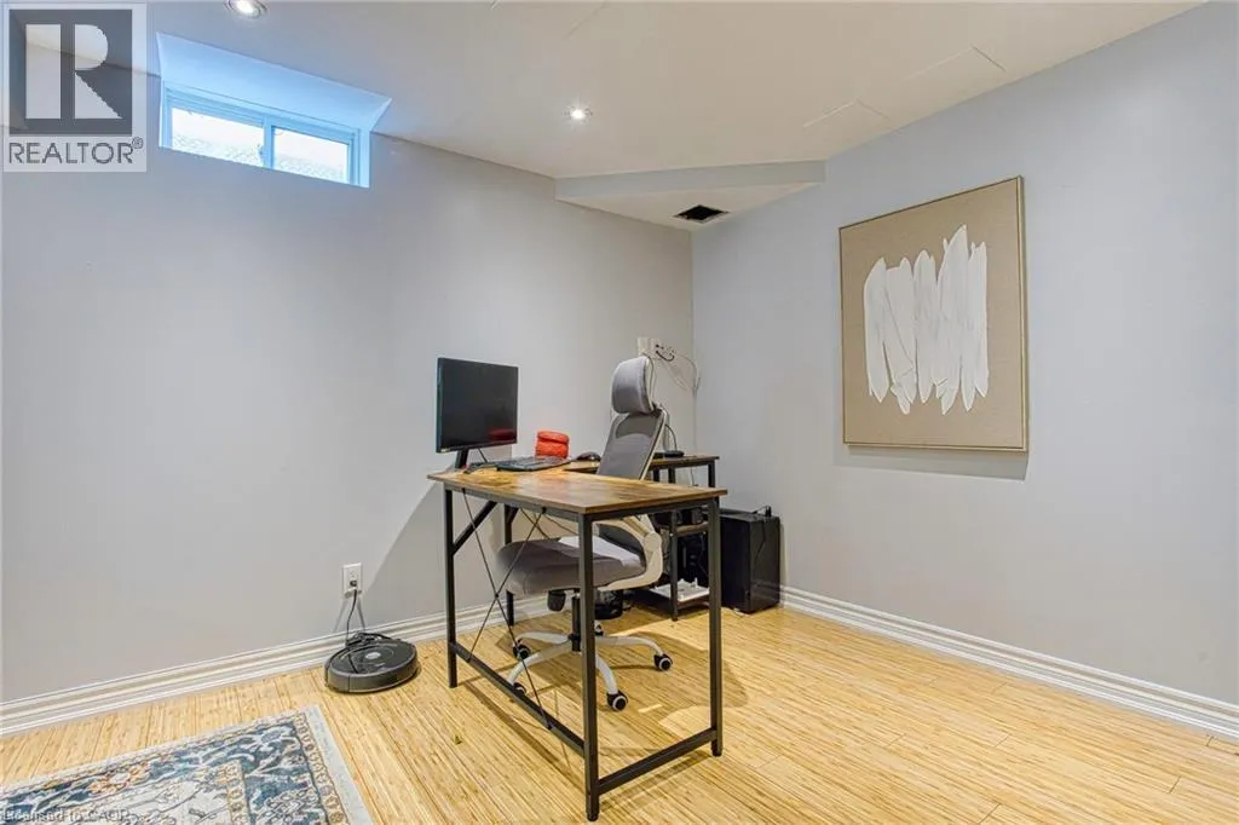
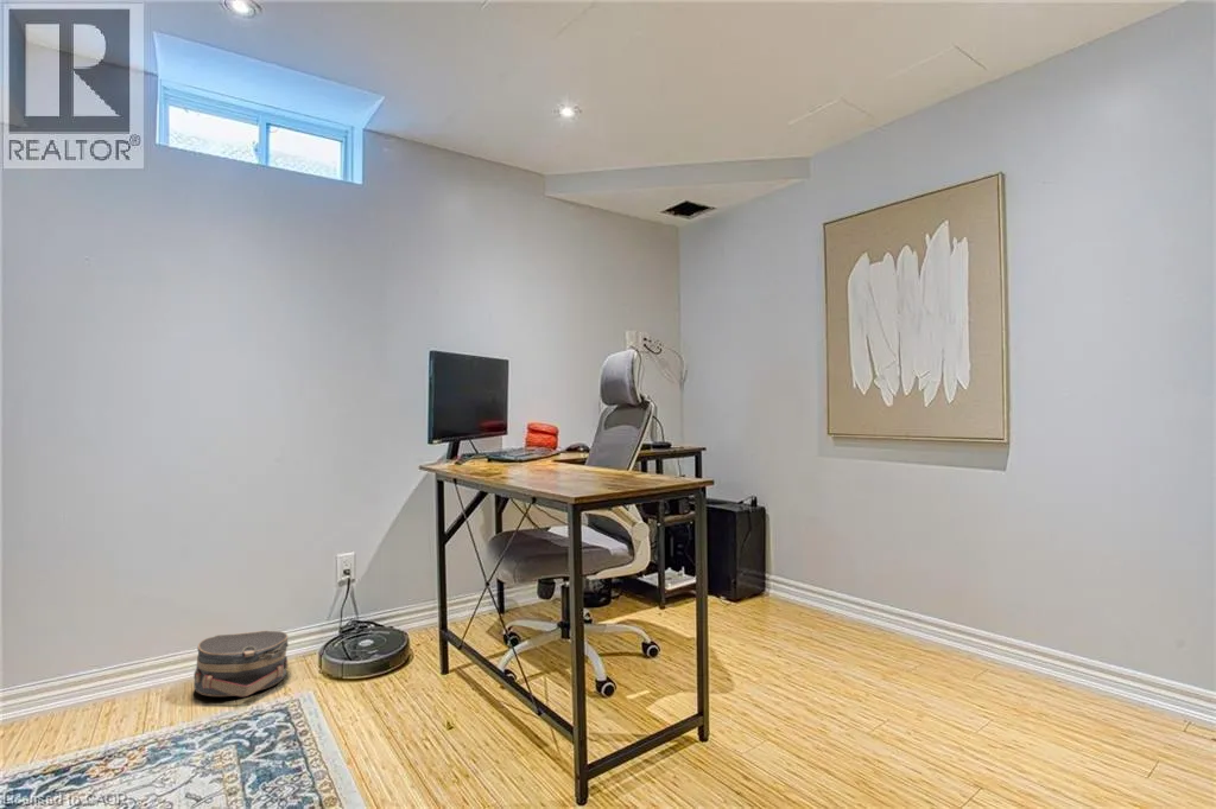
+ hat box [192,630,290,697]
